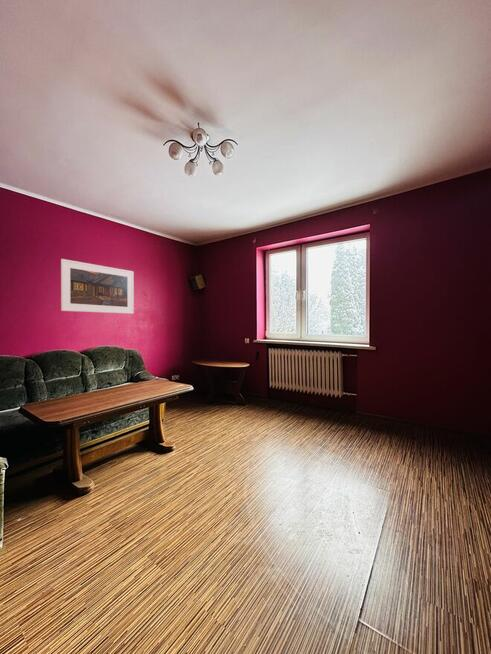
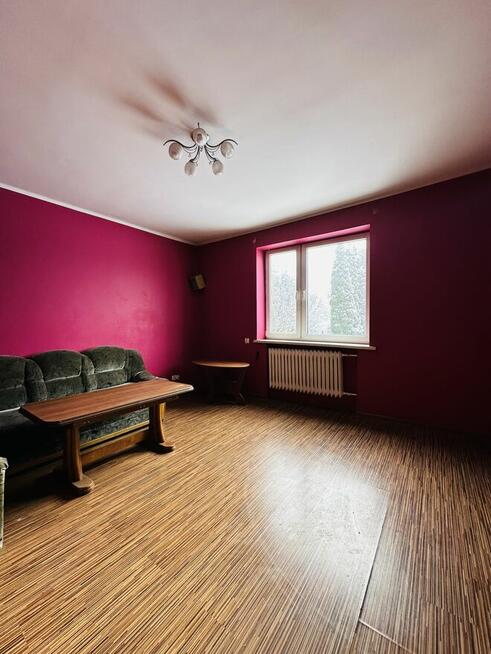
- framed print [60,258,135,315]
